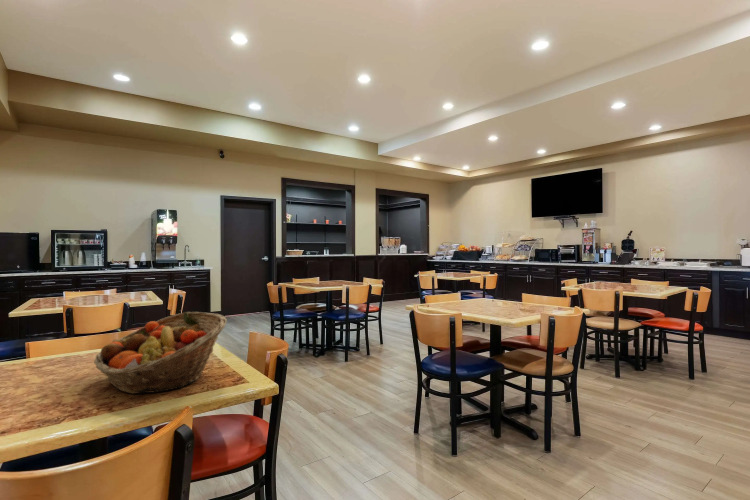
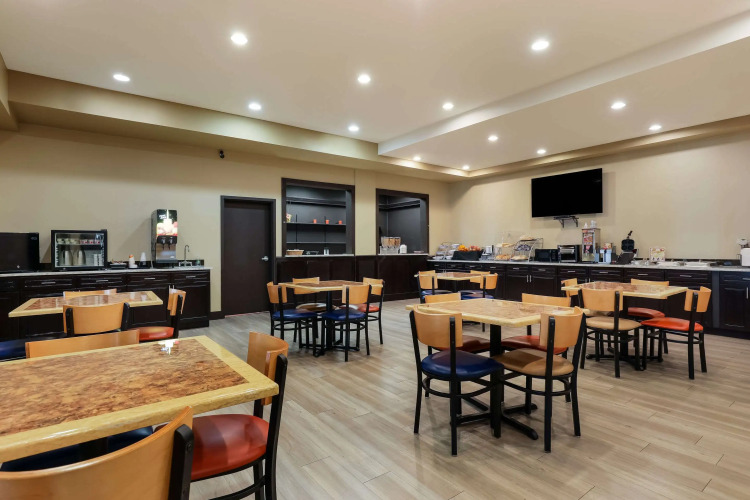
- fruit basket [93,311,228,395]
